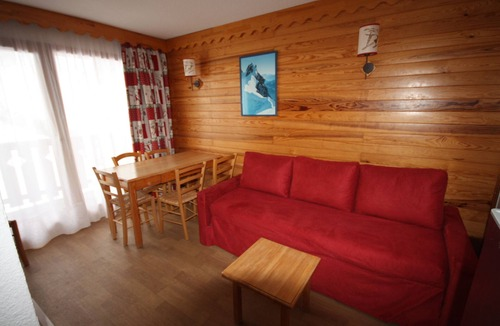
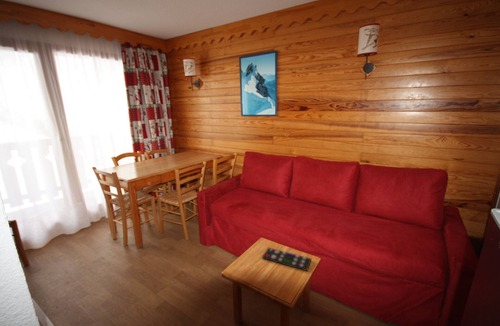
+ remote control [261,247,312,272]
